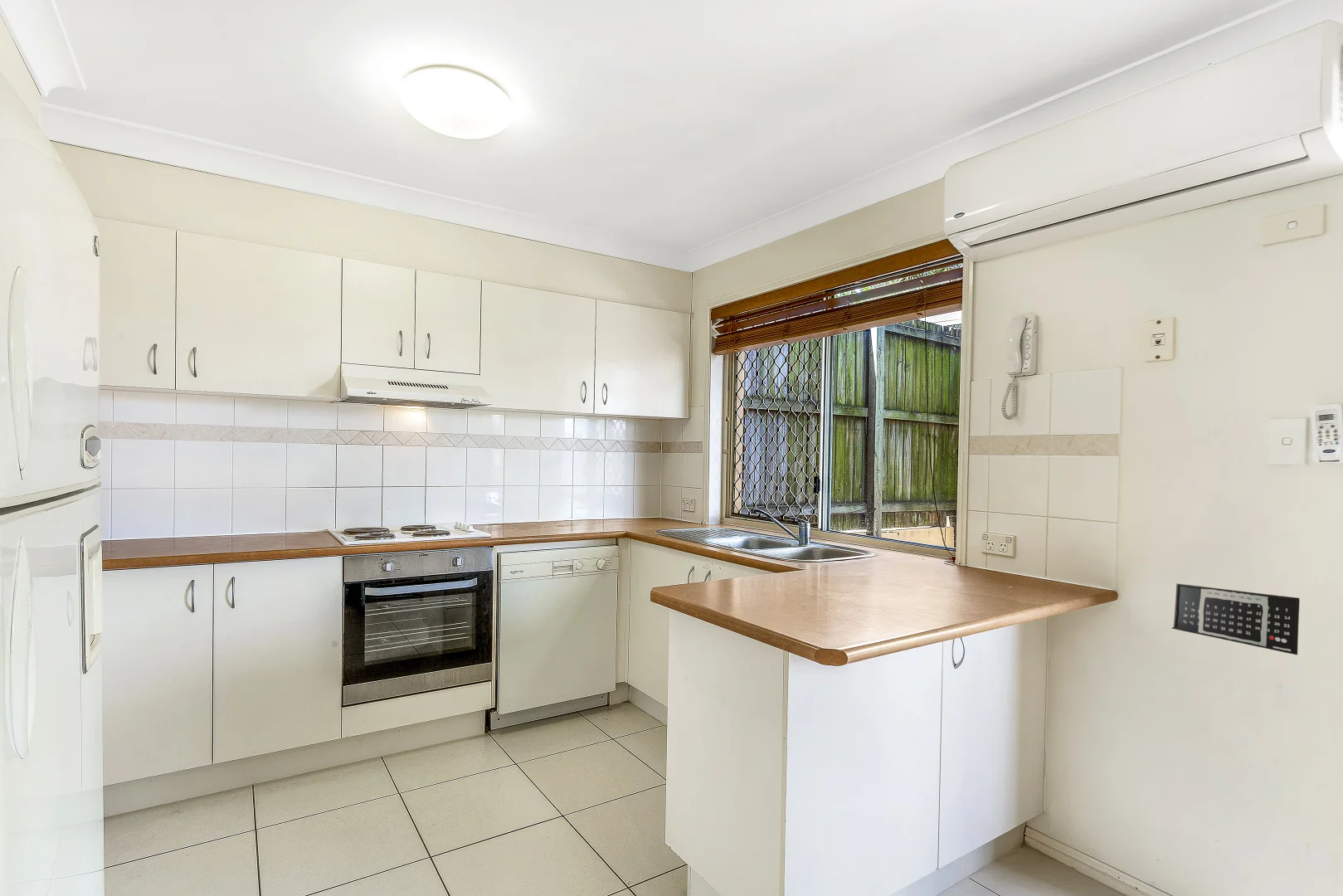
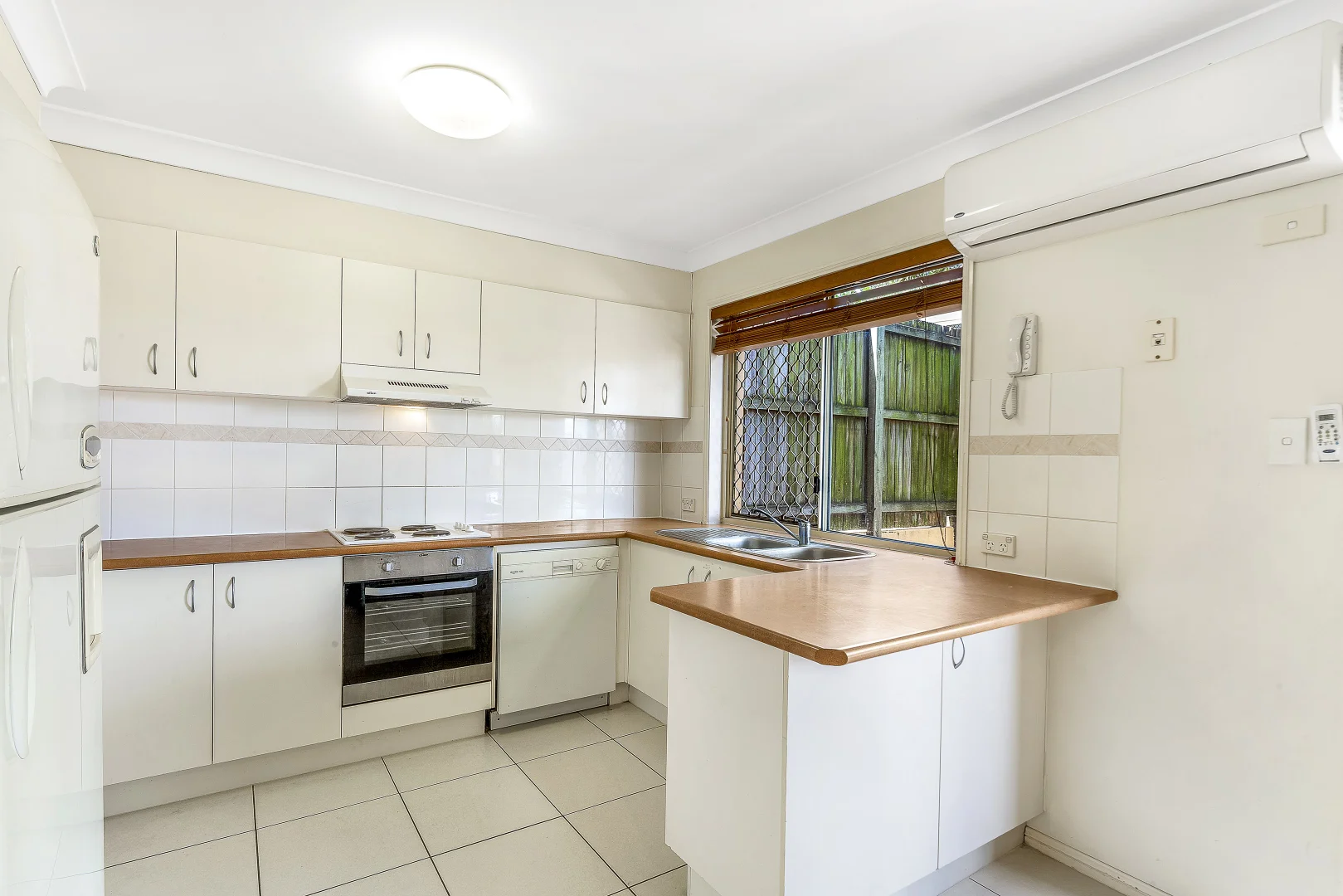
- calendar [1170,582,1301,655]
